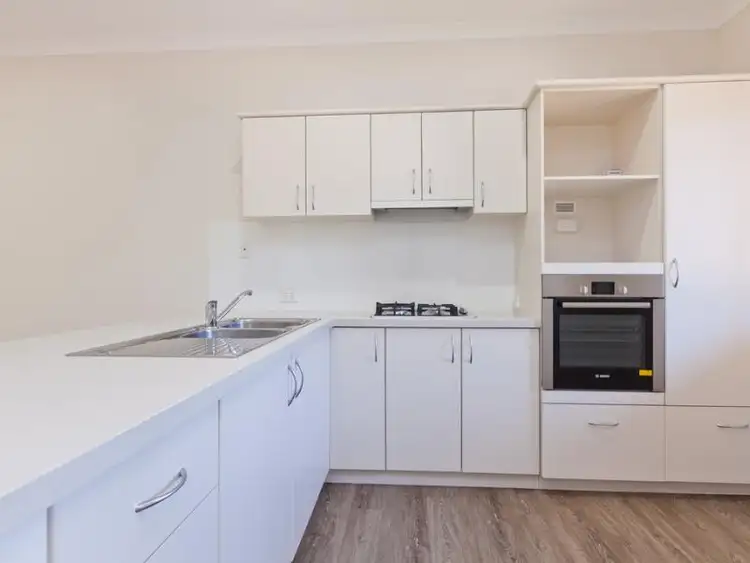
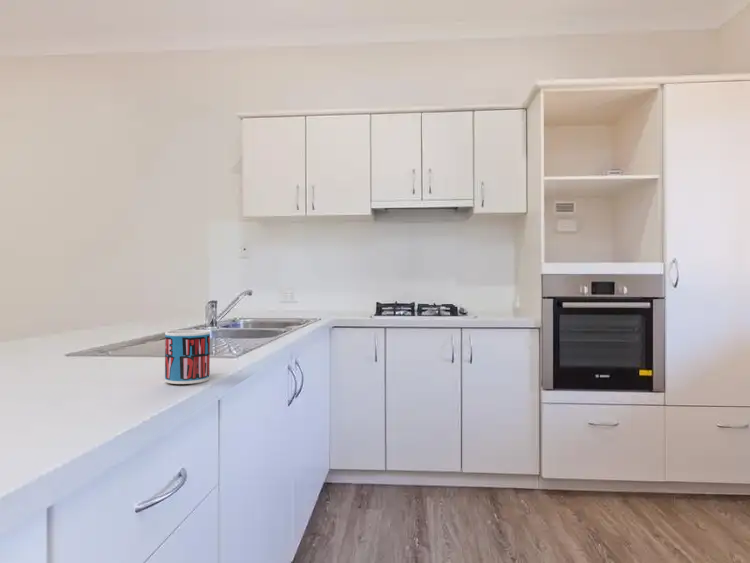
+ mug [164,329,211,385]
